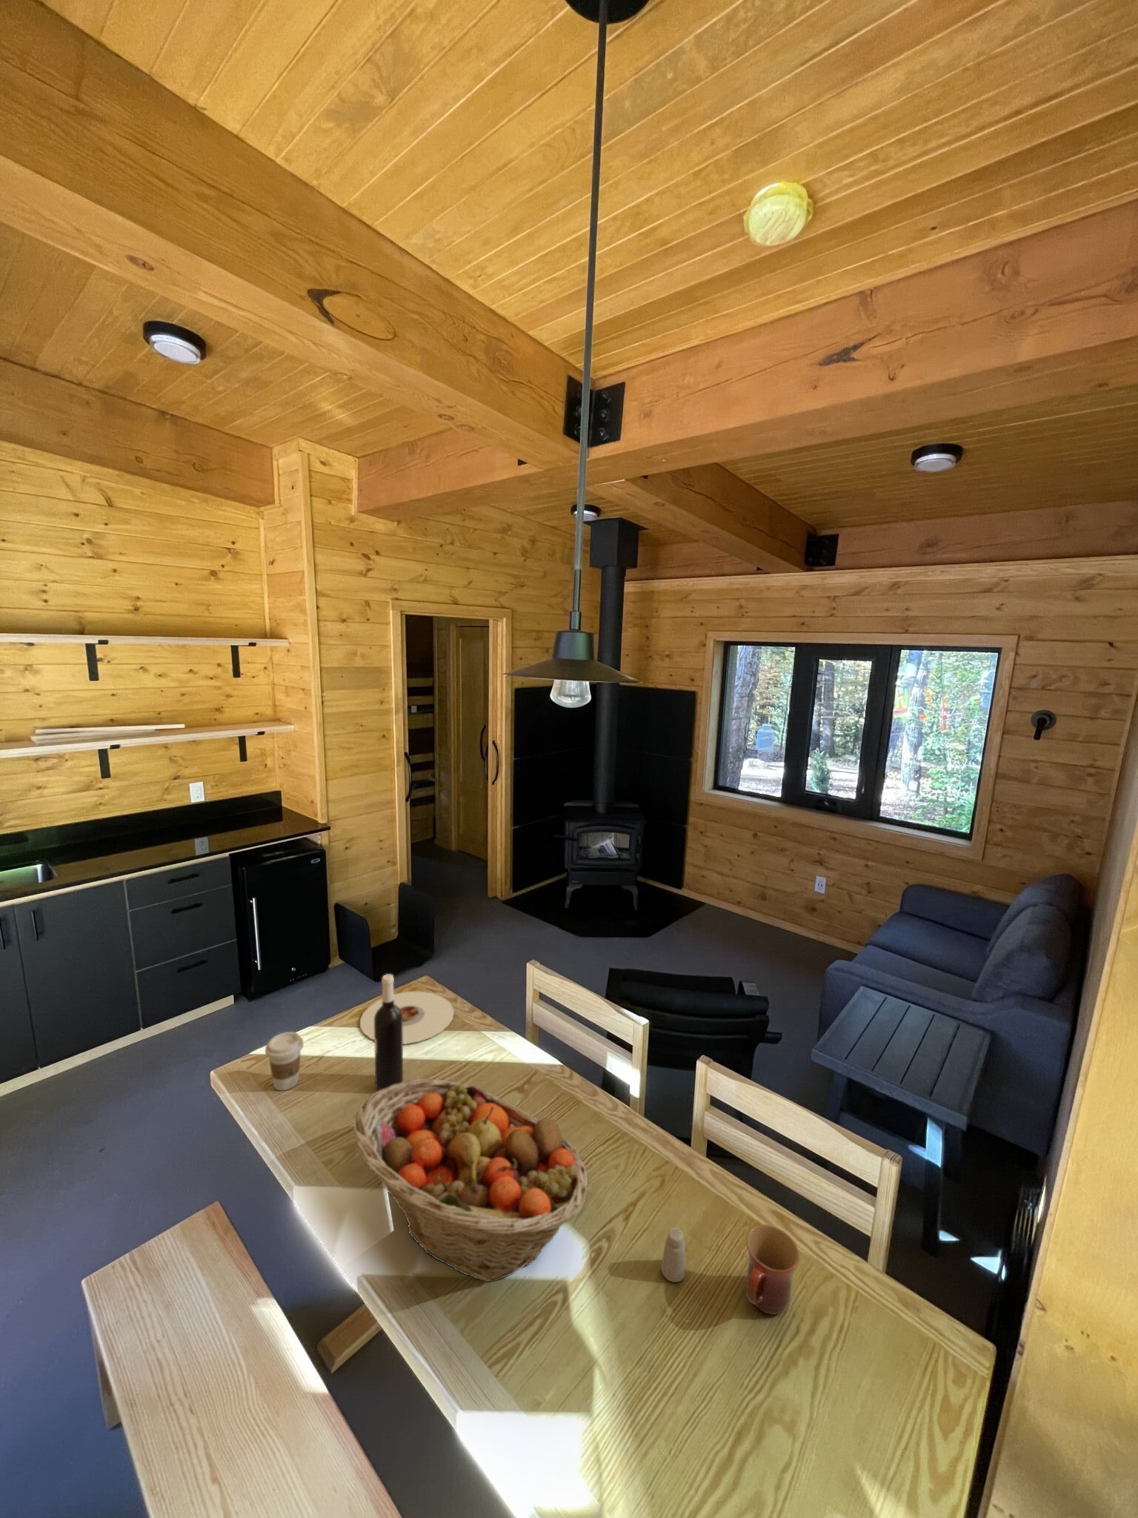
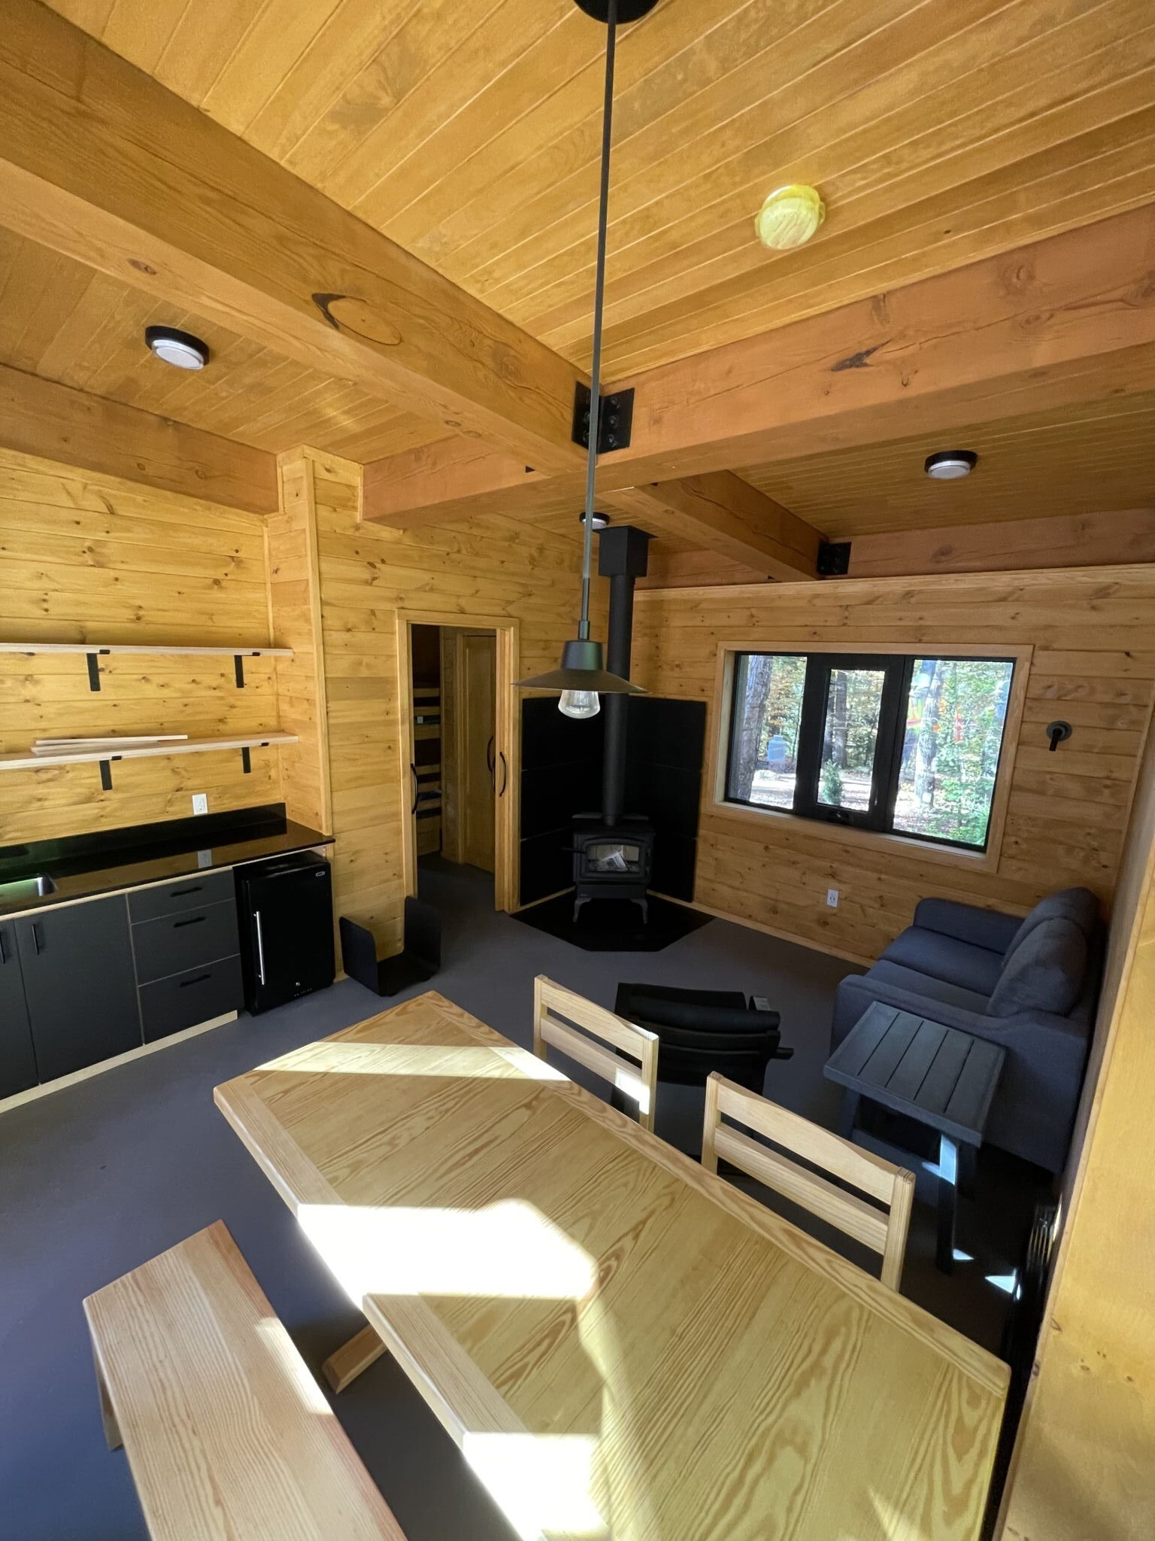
- saltshaker [660,1226,686,1283]
- fruit basket [353,1078,589,1283]
- wine bottle [373,973,404,1090]
- plate [360,991,455,1045]
- coffee cup [264,1032,305,1091]
- mug [746,1224,800,1316]
